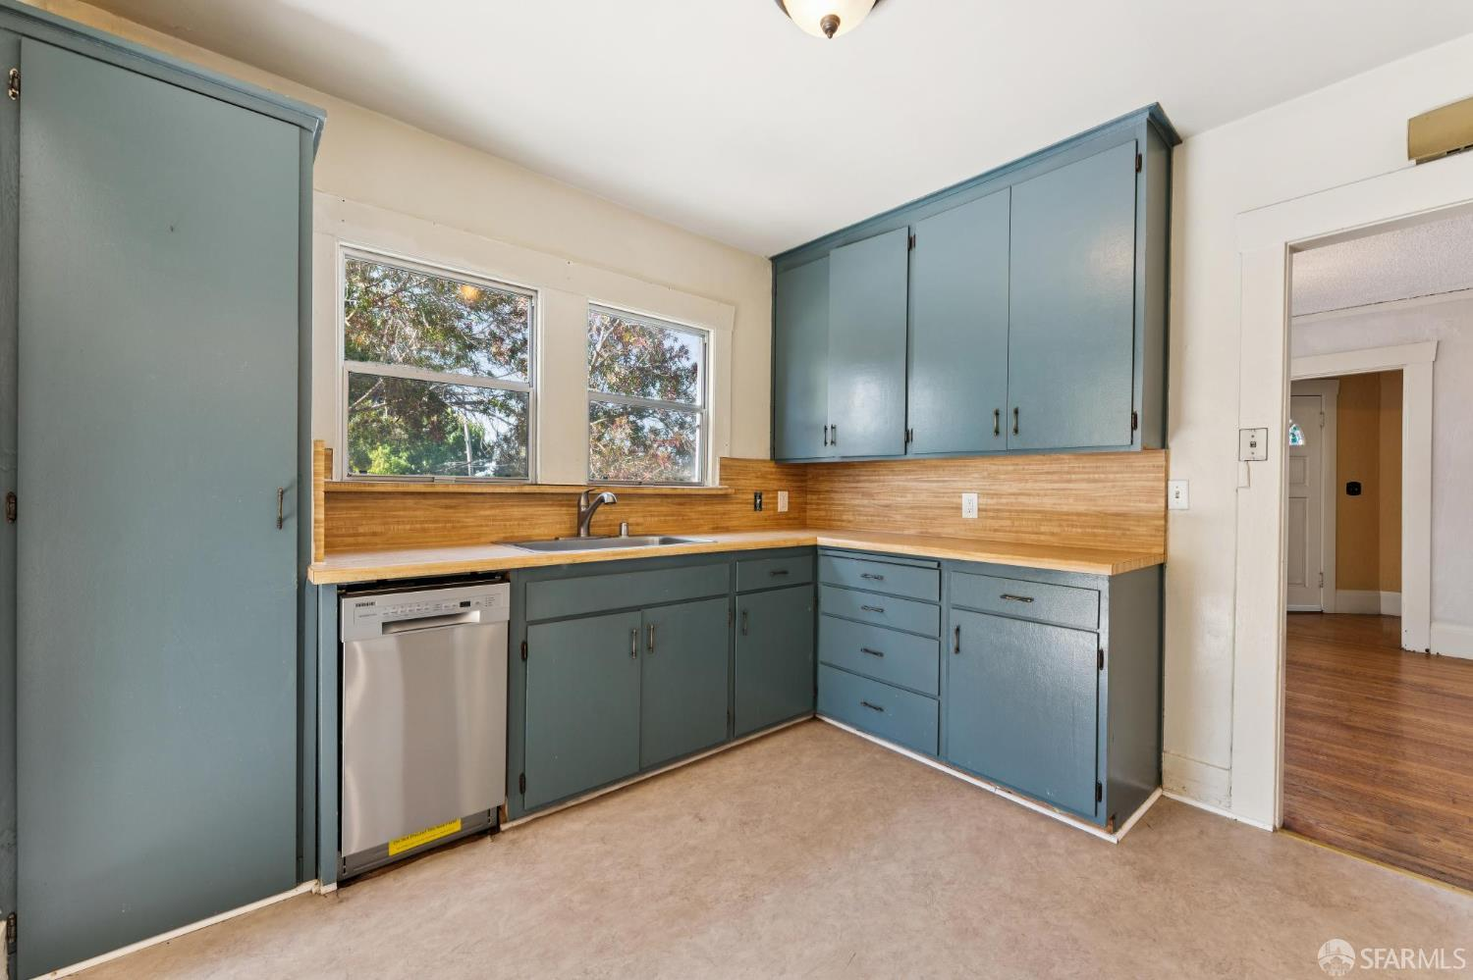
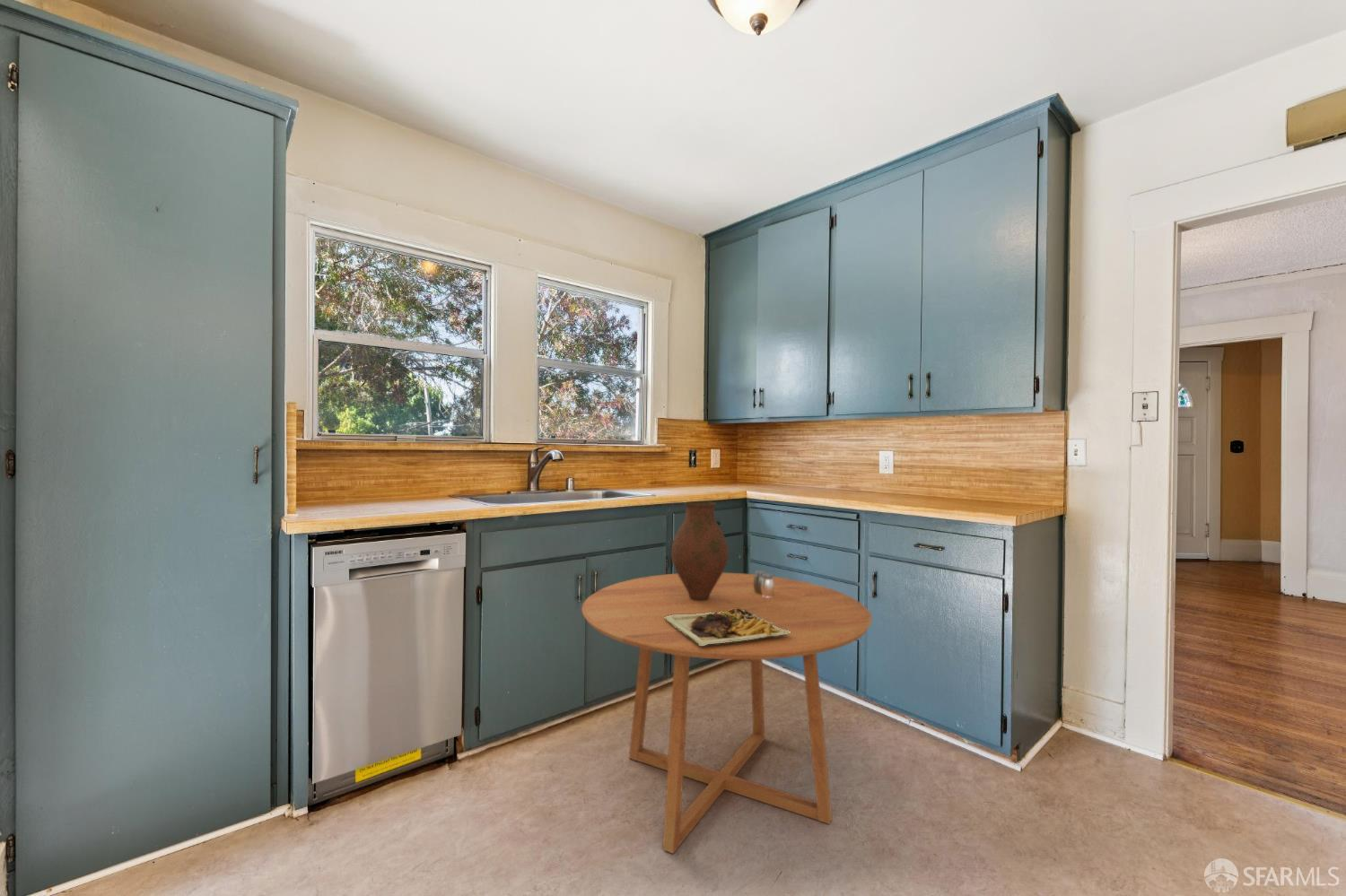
+ dining table [581,572,873,855]
+ vase [670,500,729,601]
+ food plate [664,608,791,646]
+ salt and pepper shaker [754,570,774,597]
